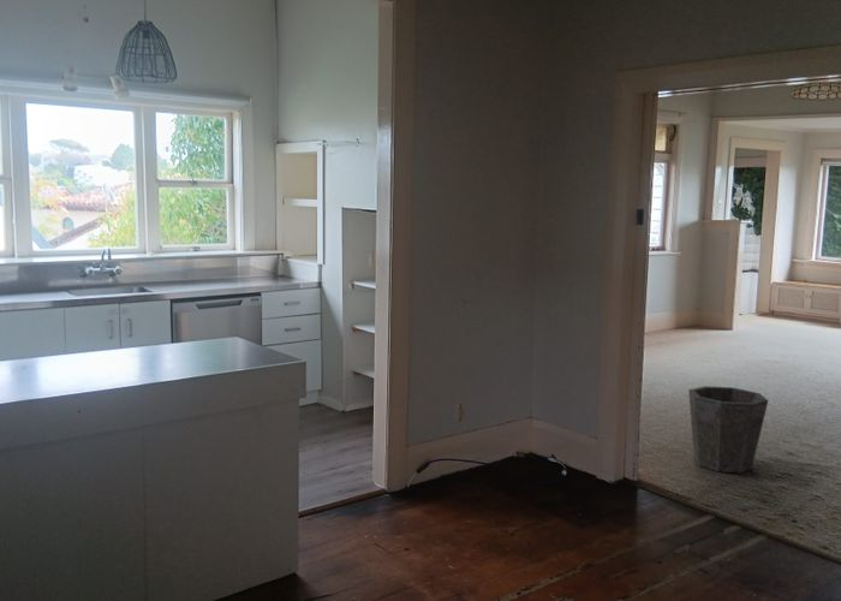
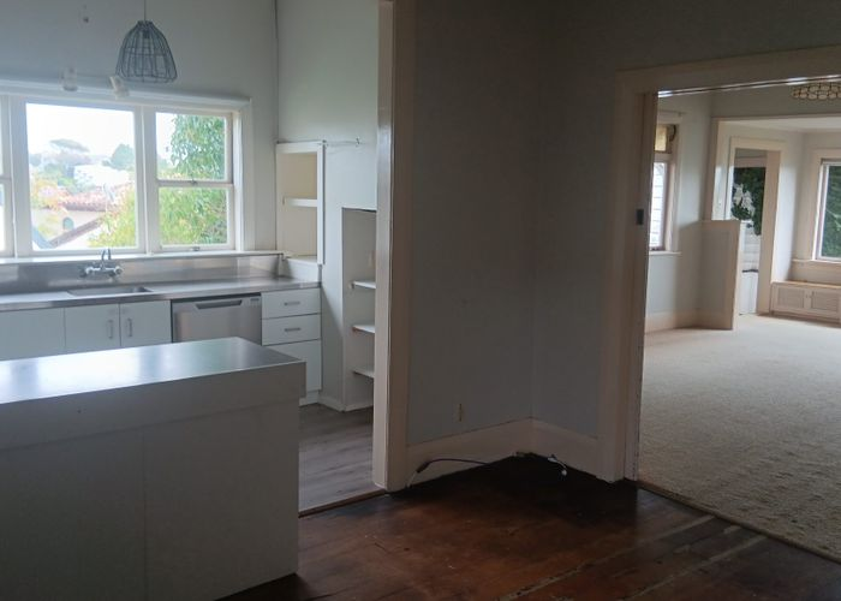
- waste bin [687,385,769,474]
